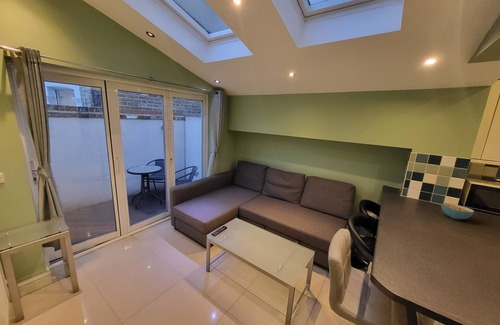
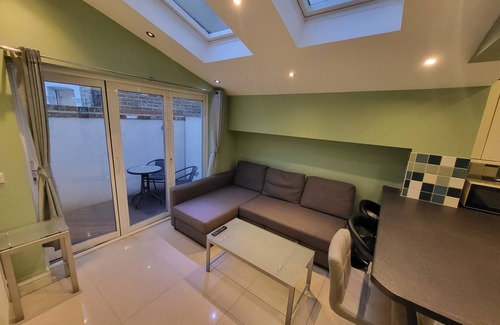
- cereal bowl [440,202,475,220]
